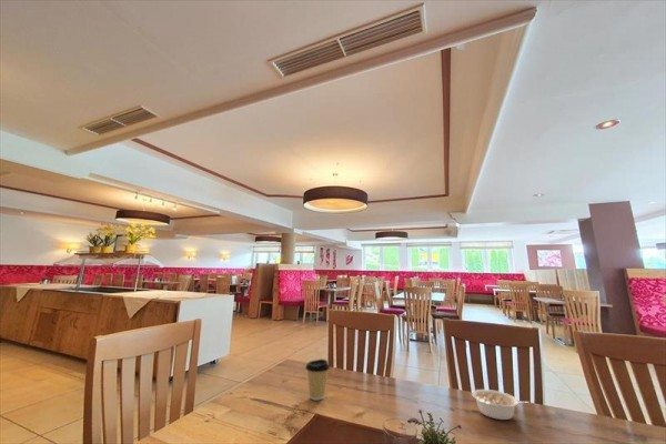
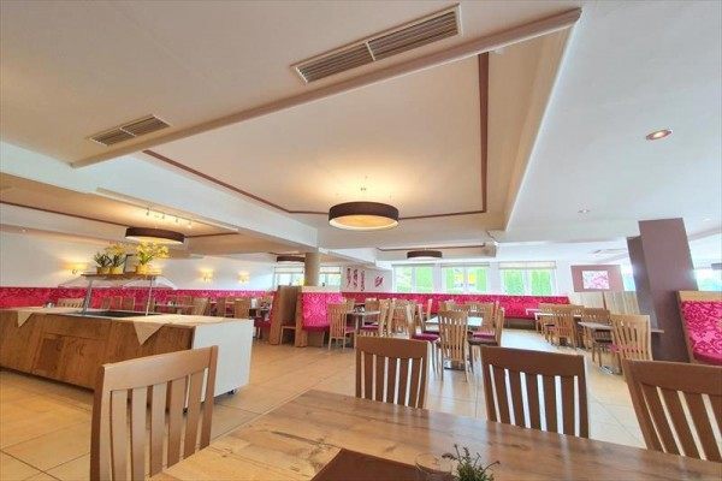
- coffee cup [304,357,331,402]
- legume [471,389,531,421]
